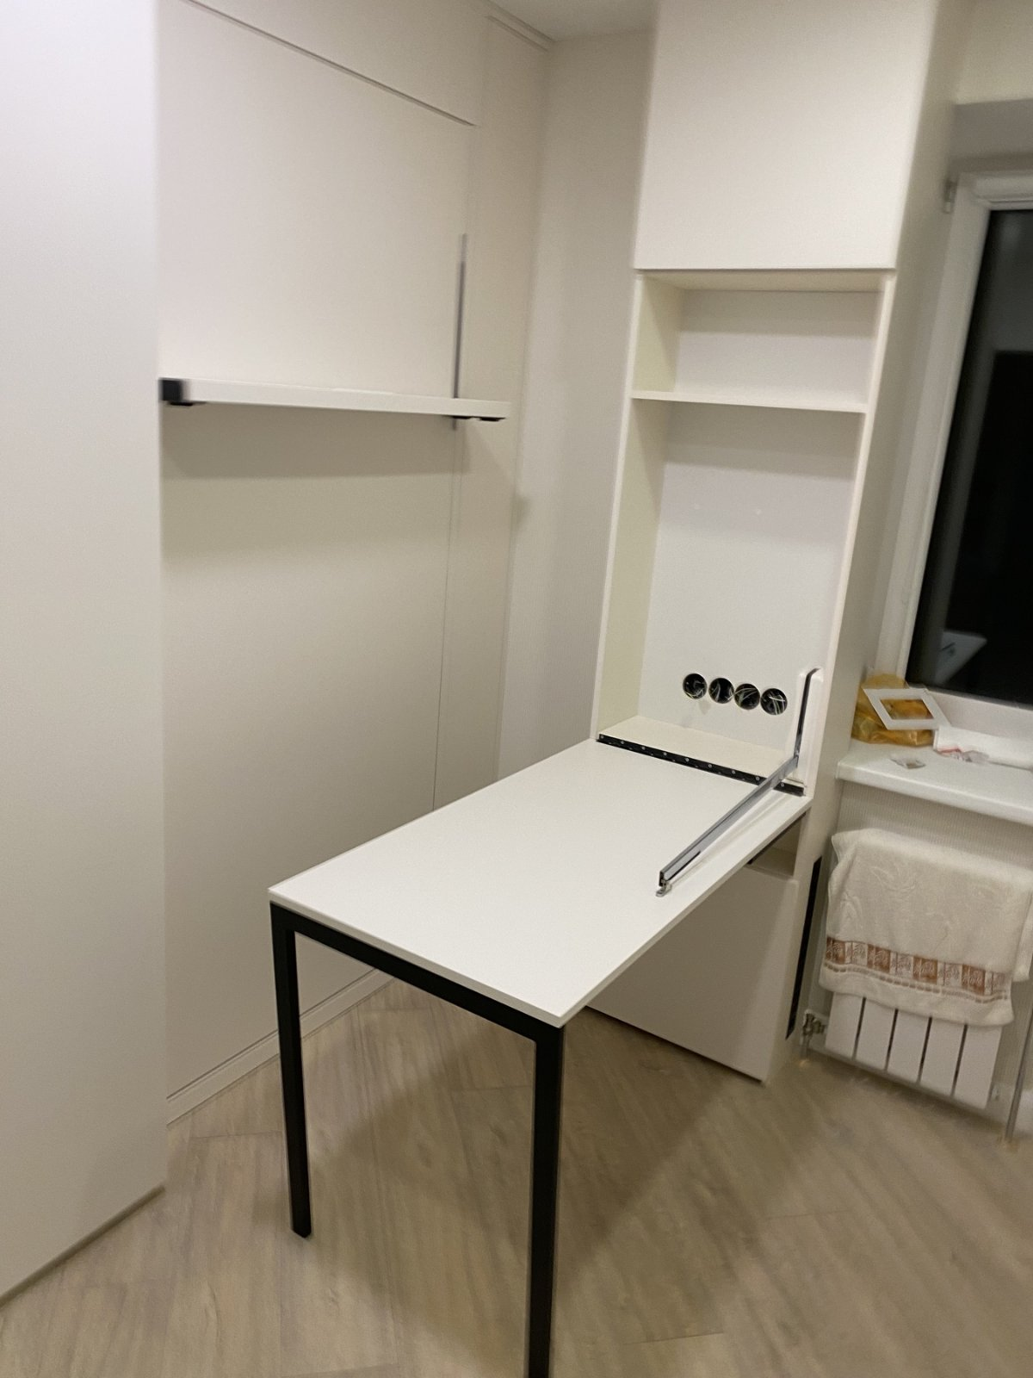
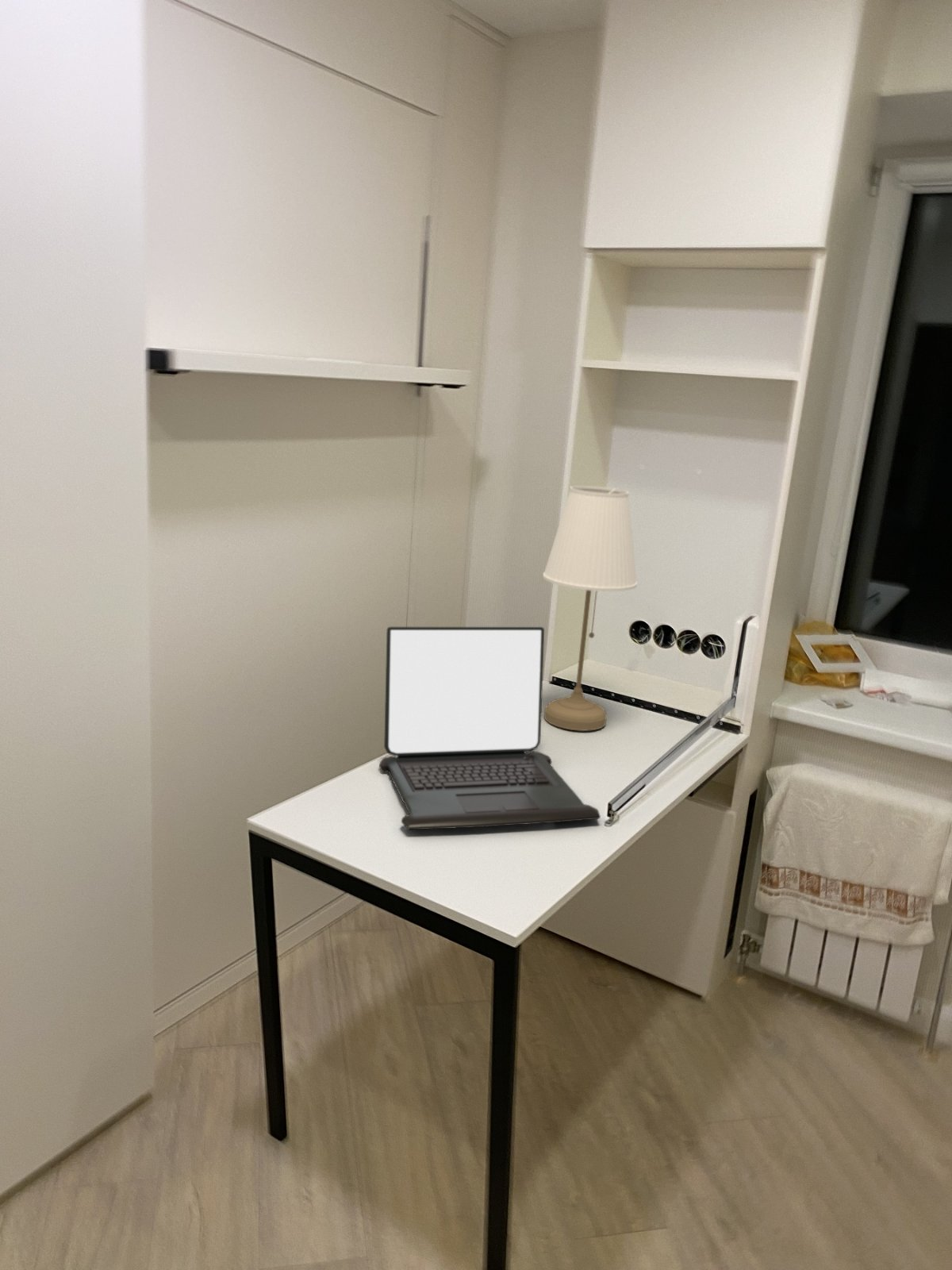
+ desk lamp [542,485,638,732]
+ laptop [378,626,601,830]
